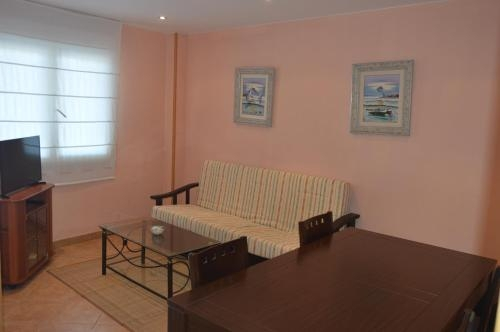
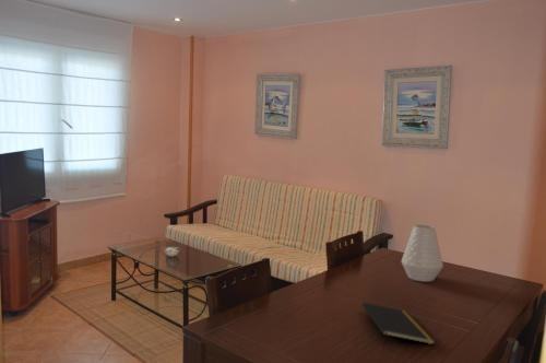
+ vase [401,223,444,283]
+ notepad [361,302,437,347]
